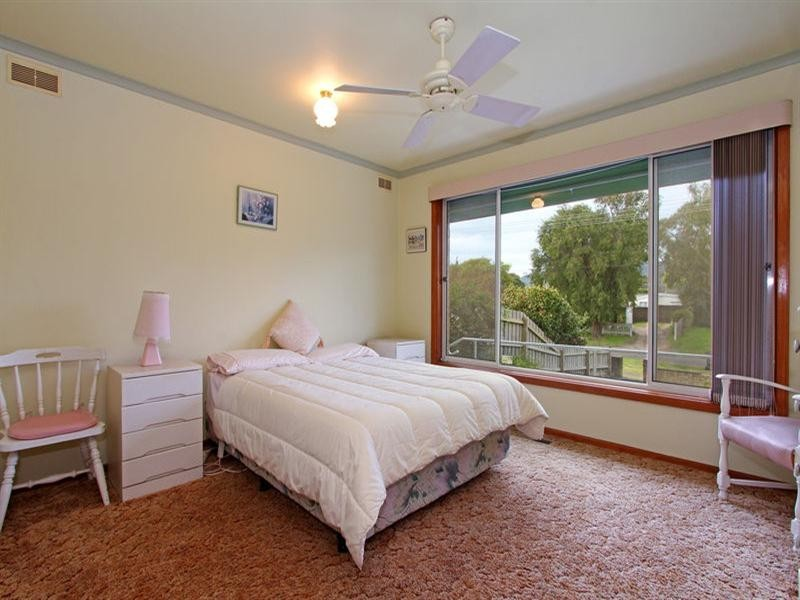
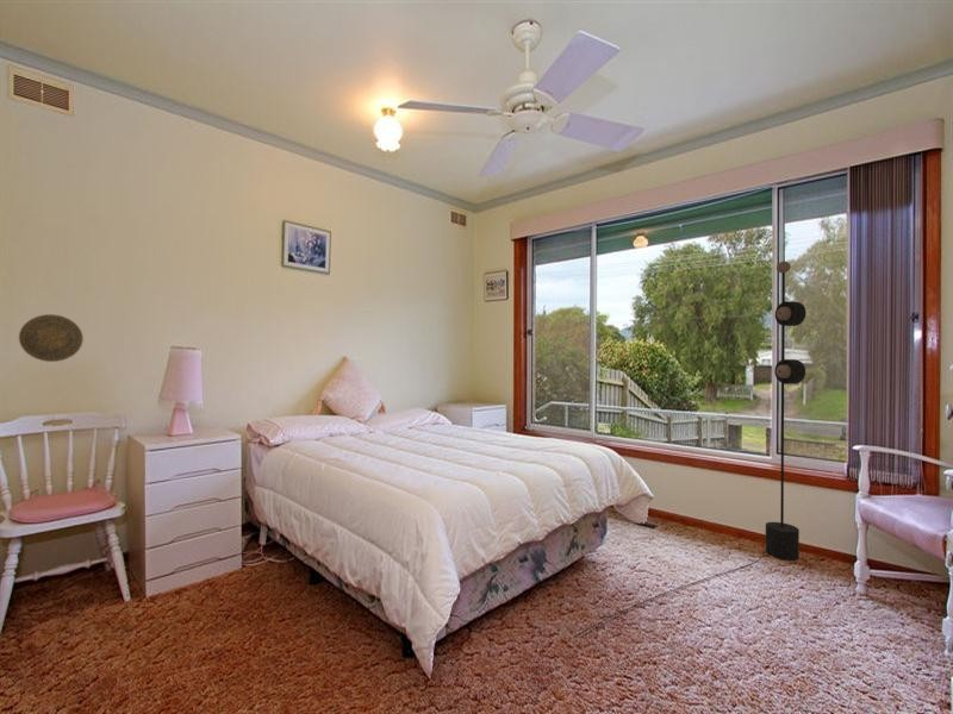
+ floor lamp [573,261,808,638]
+ decorative plate [18,313,85,363]
